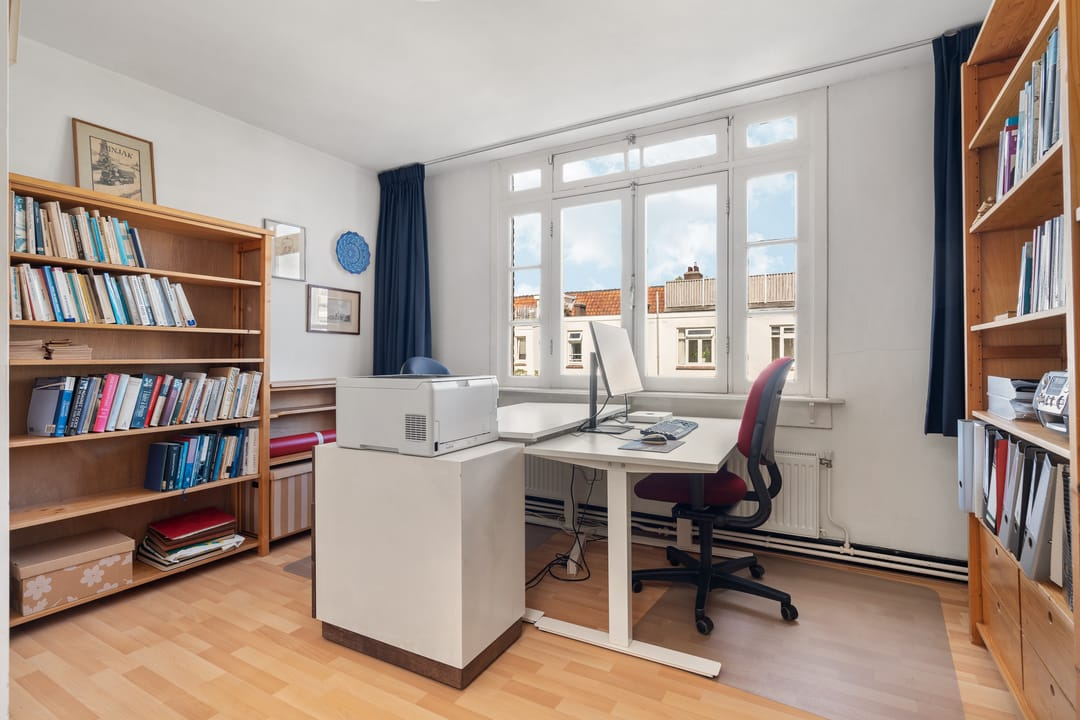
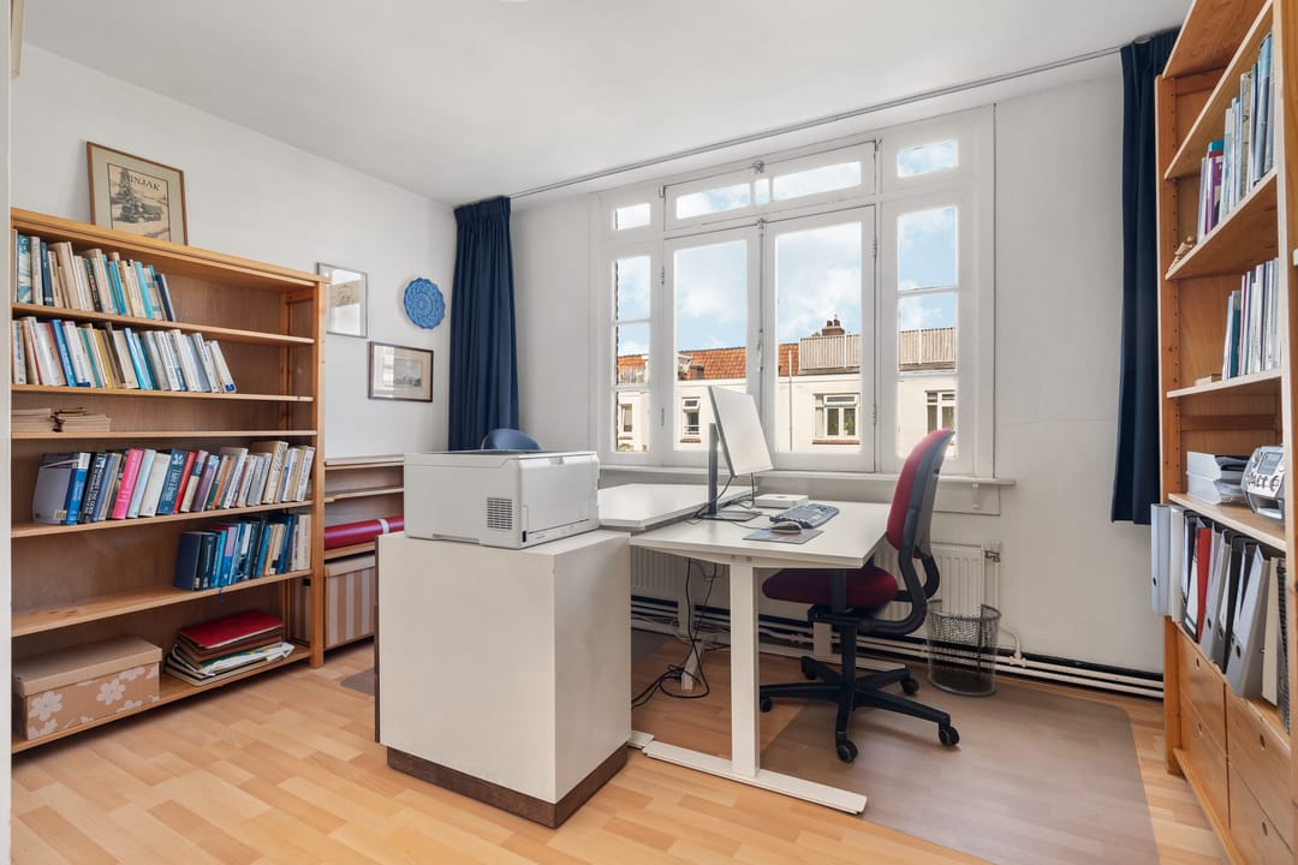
+ waste bin [924,598,1004,697]
